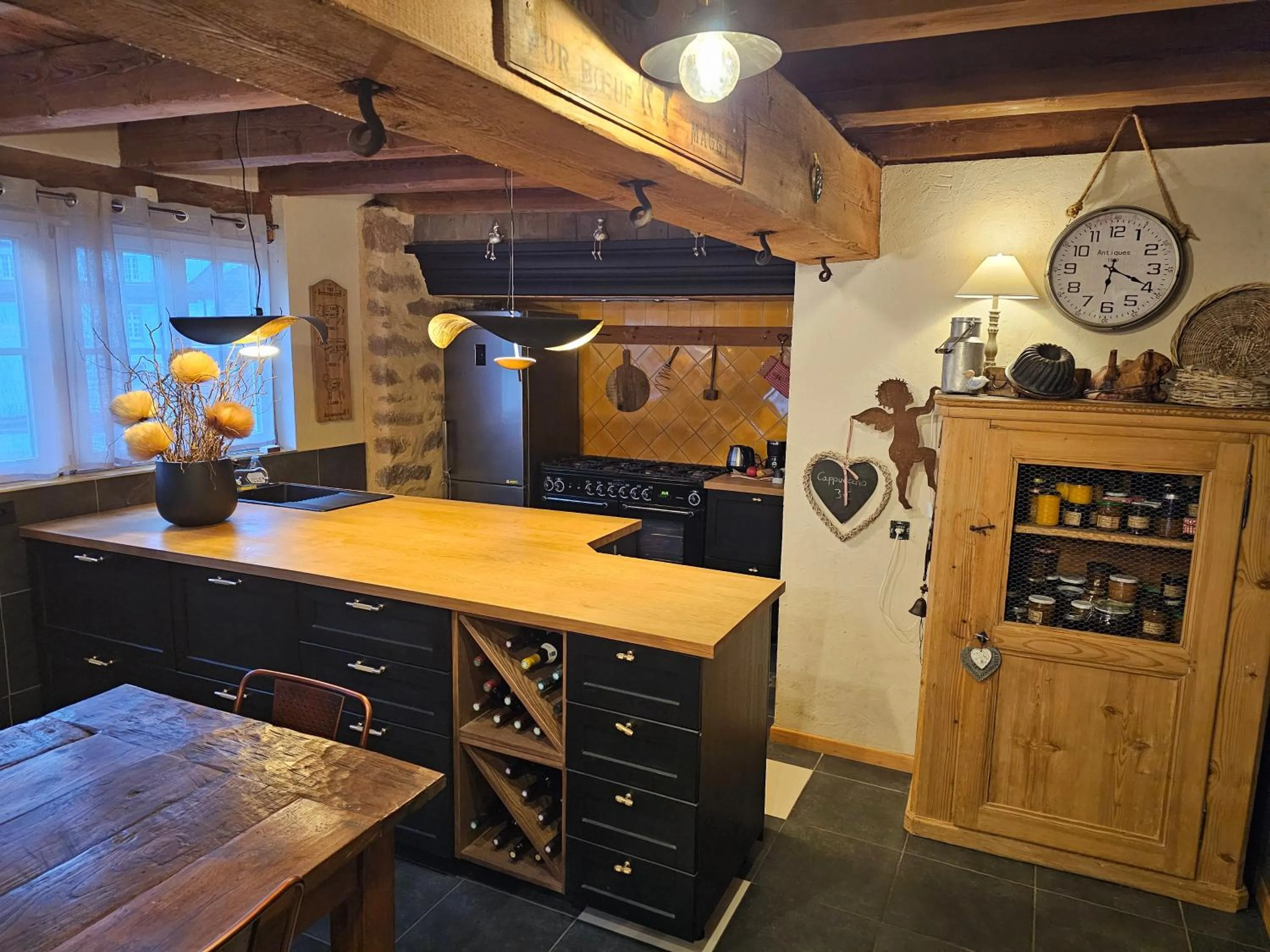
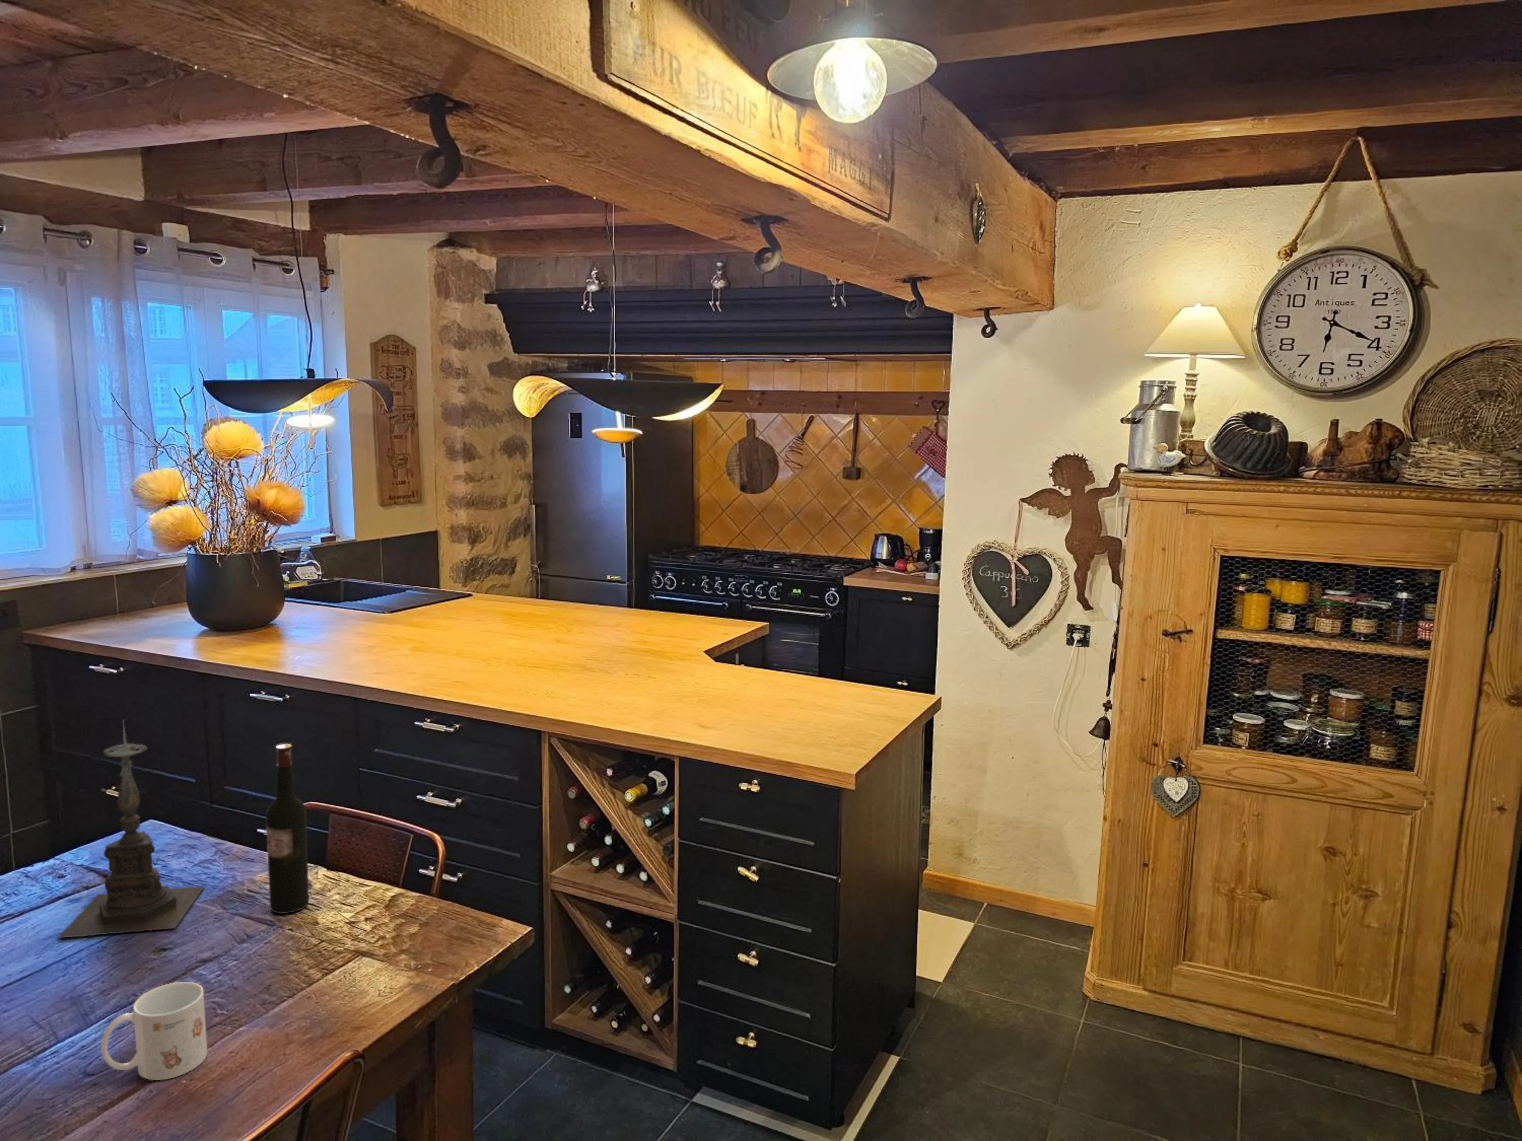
+ wine bottle [265,743,309,913]
+ candle holder [56,719,205,940]
+ mug [101,982,209,1081]
